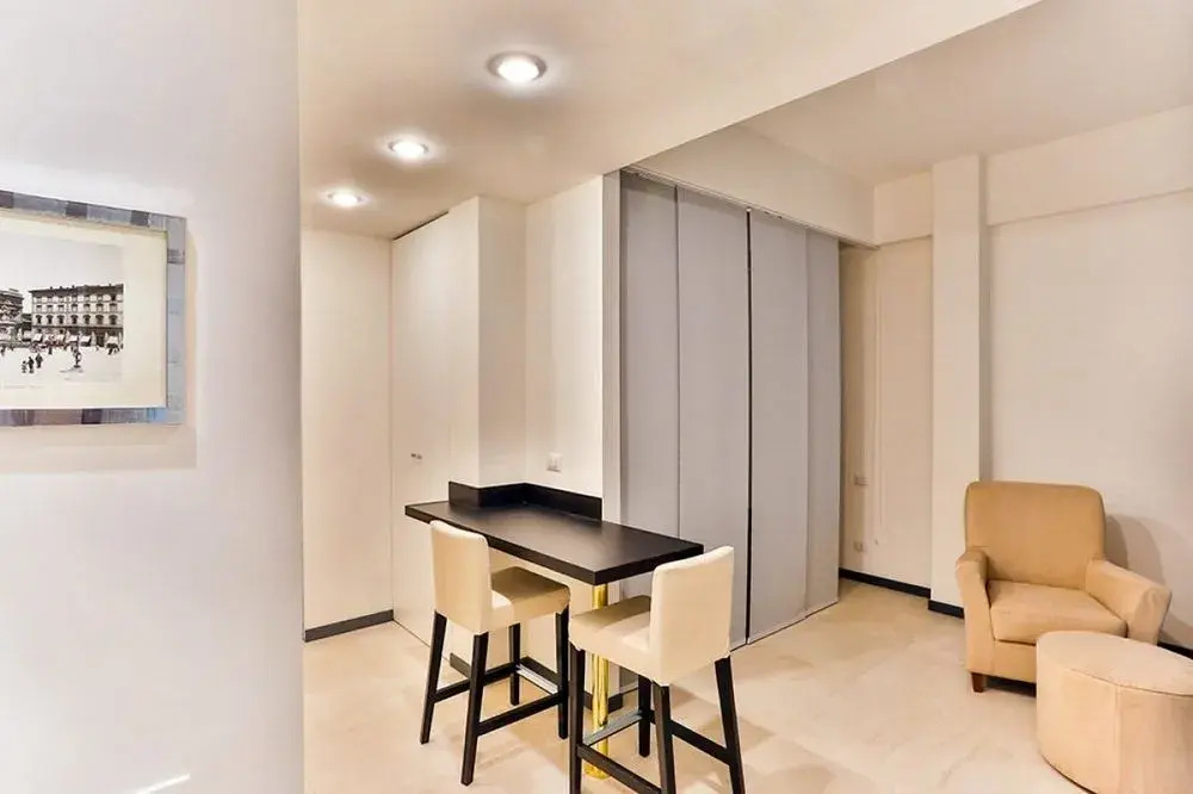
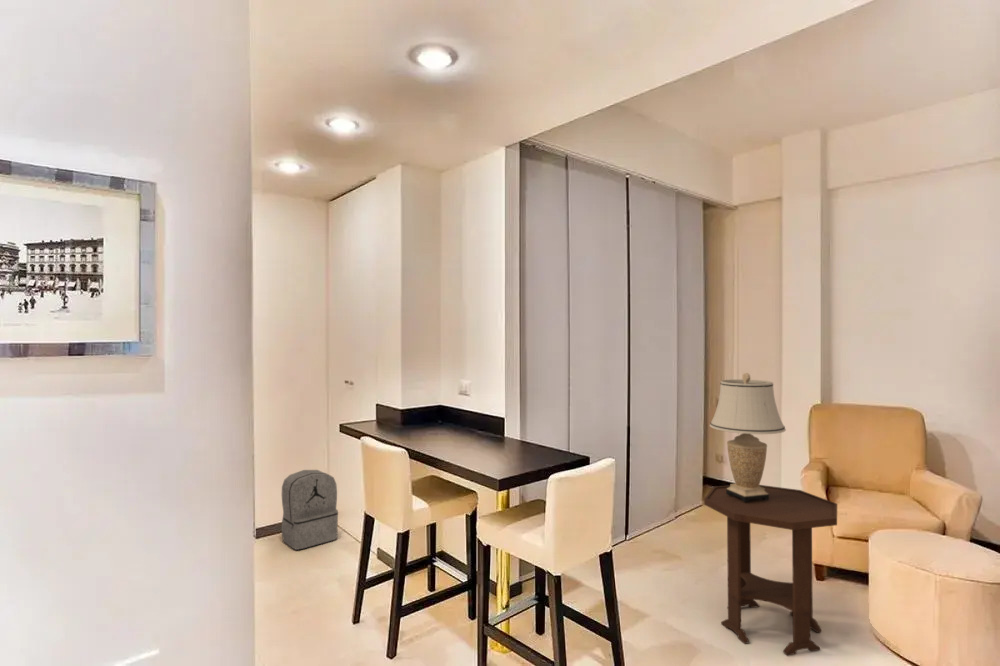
+ table lamp [709,372,787,502]
+ side table [703,484,838,656]
+ backpack [281,469,339,551]
